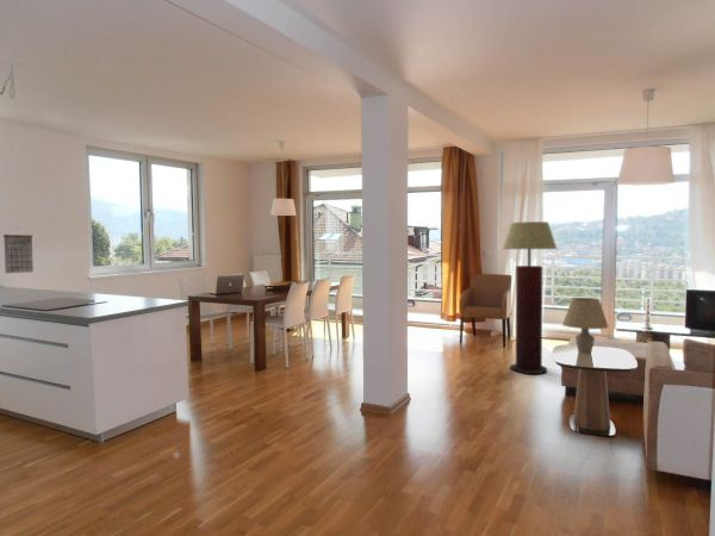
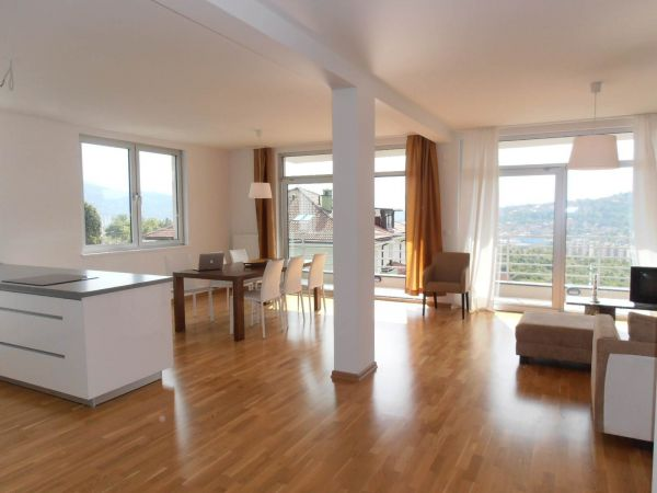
- side table [551,344,639,437]
- floor lamp [502,220,558,375]
- calendar [2,225,35,274]
- table lamp [561,297,610,354]
